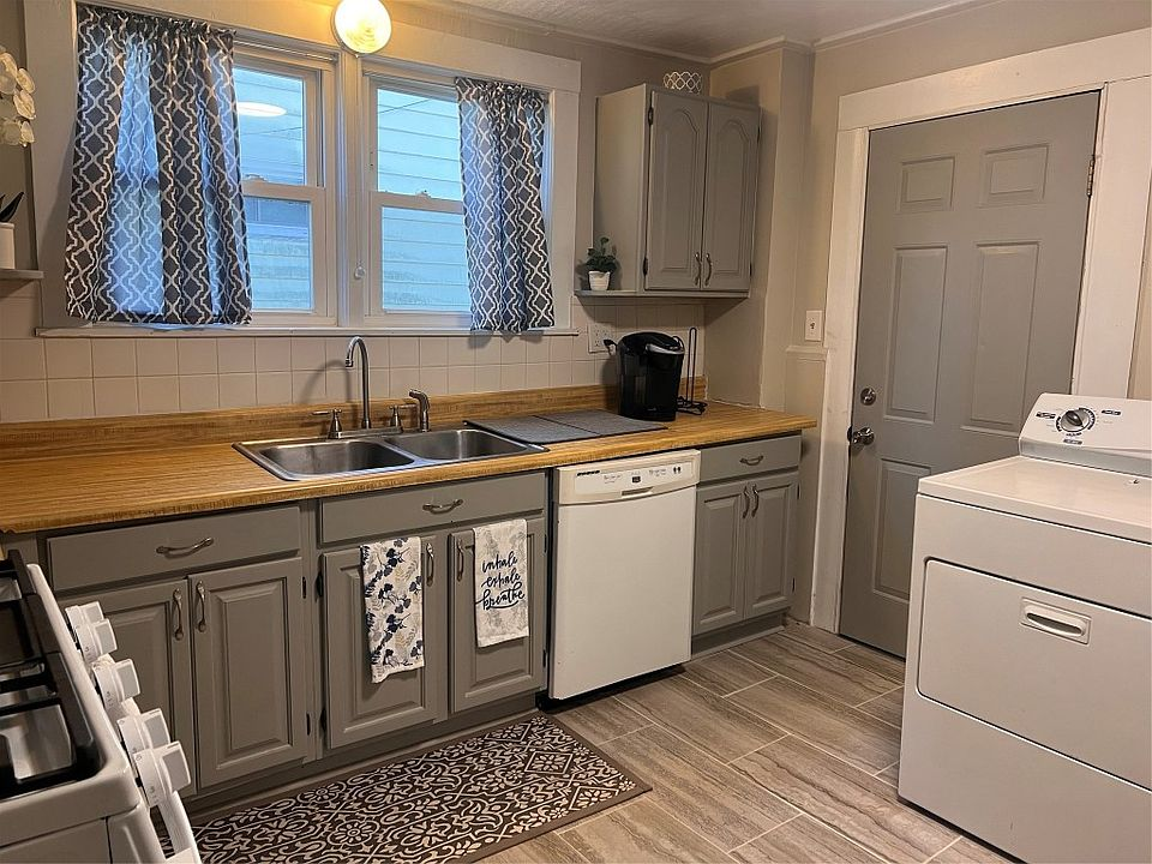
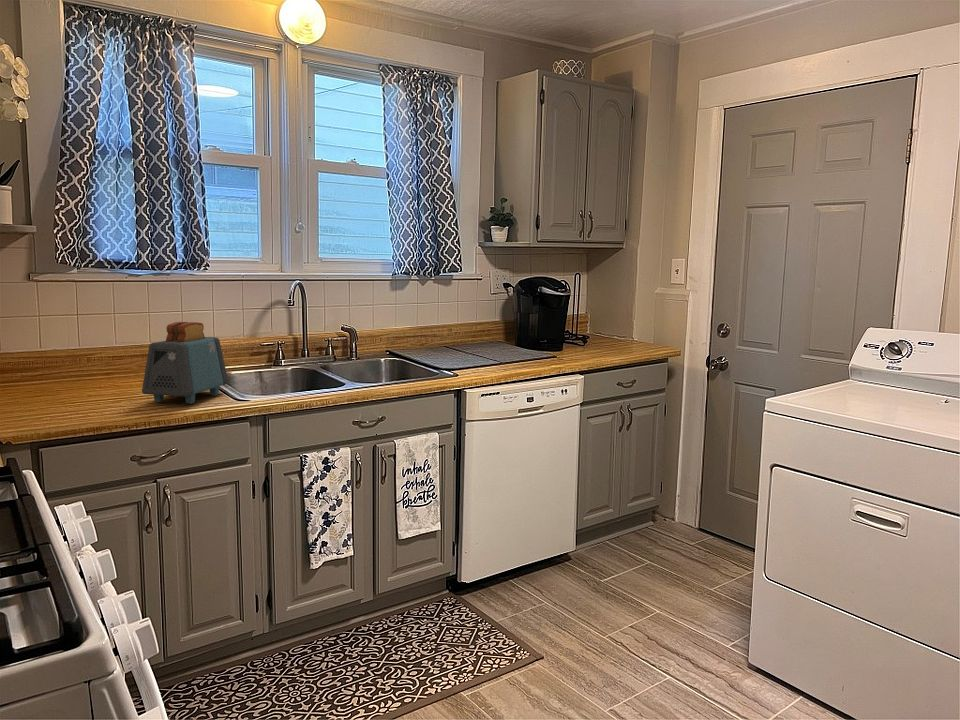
+ toaster [141,321,229,405]
